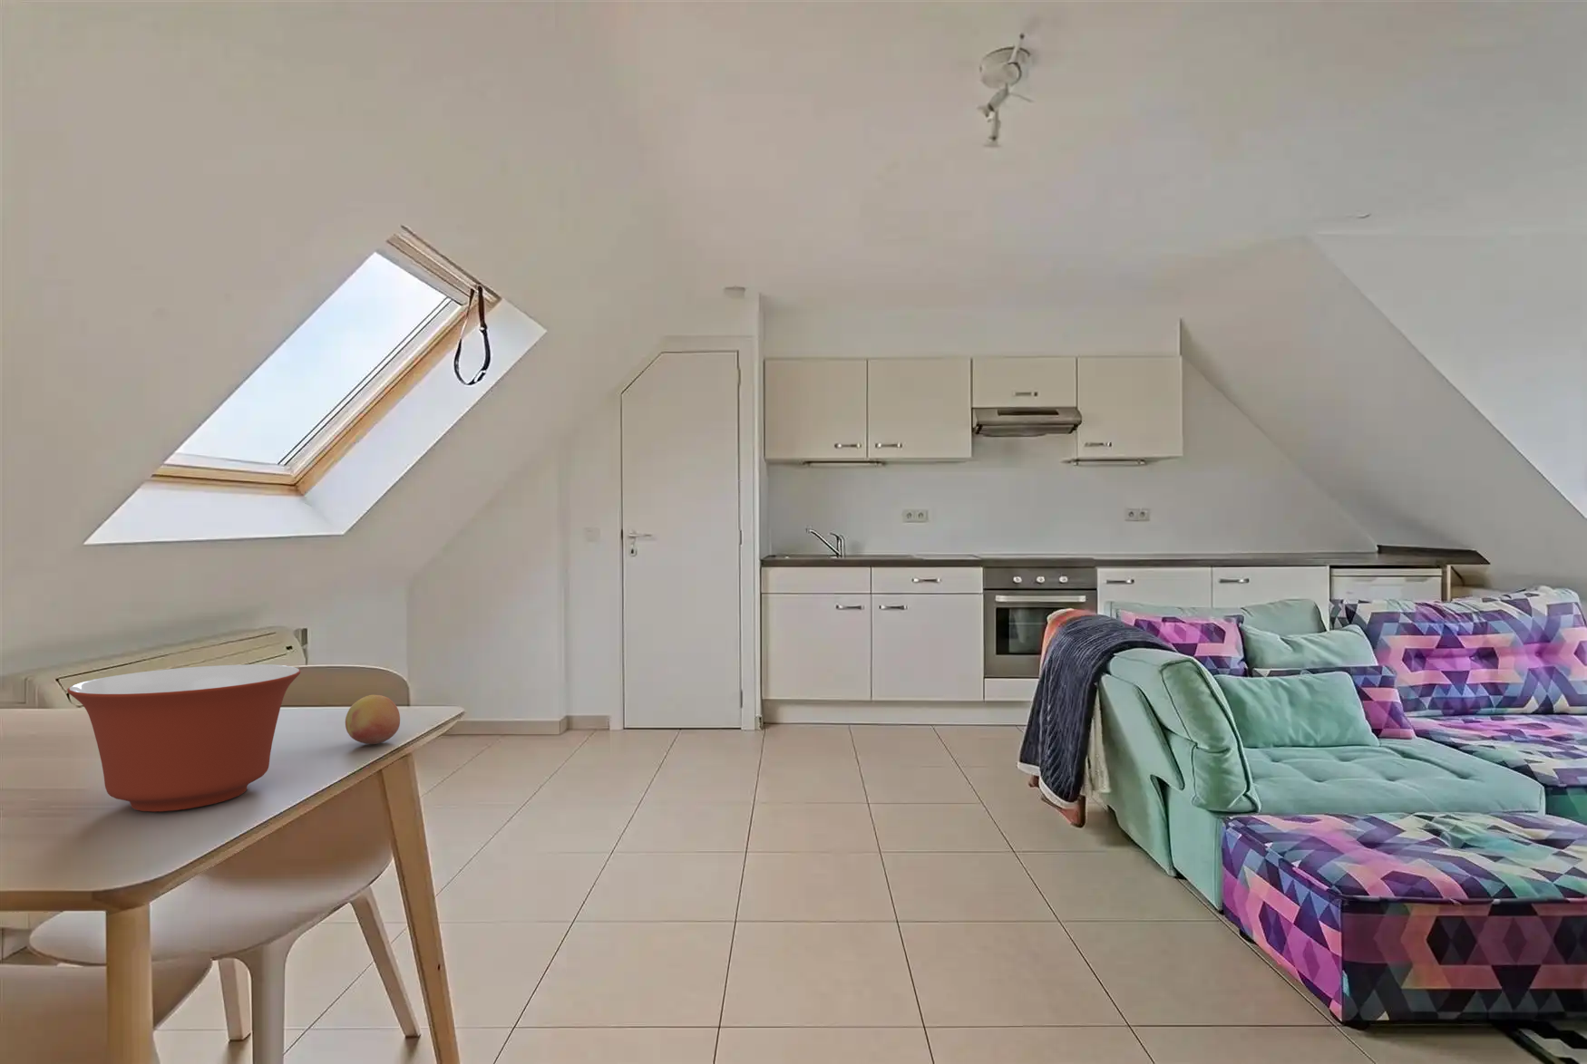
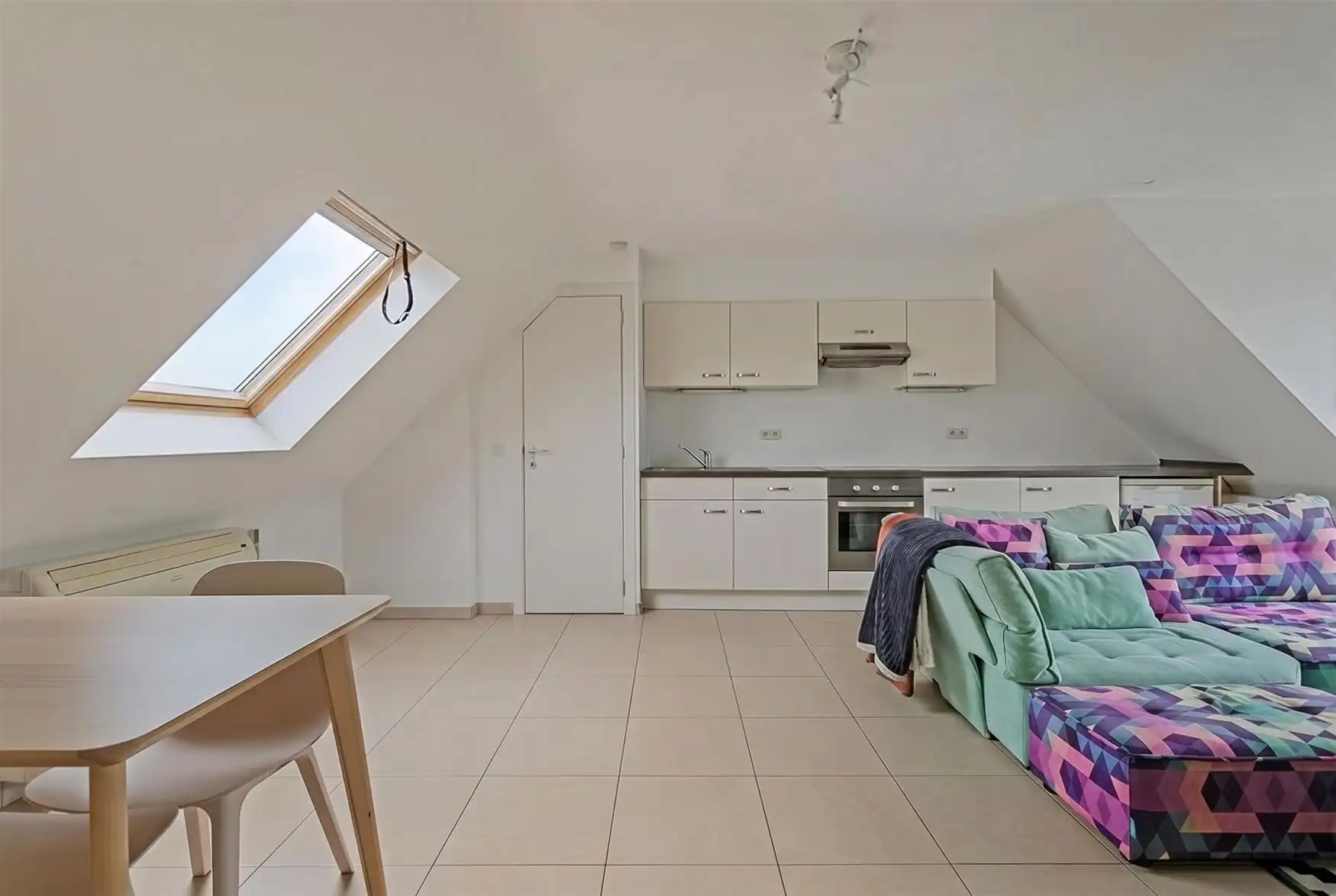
- mixing bowl [67,664,301,813]
- fruit [344,695,400,745]
